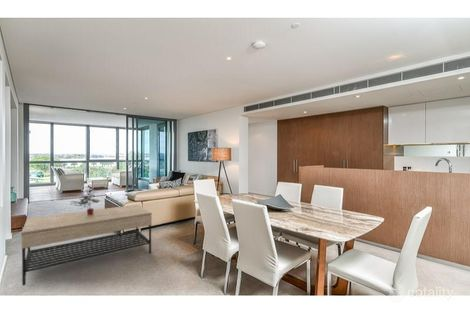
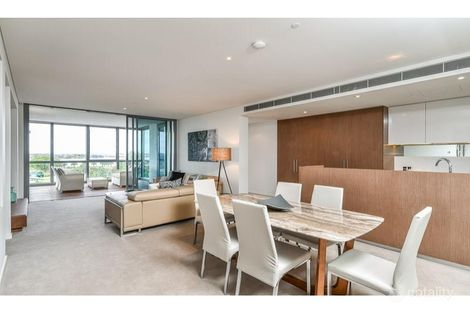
- potted plant [68,189,101,215]
- coffee table [20,204,153,287]
